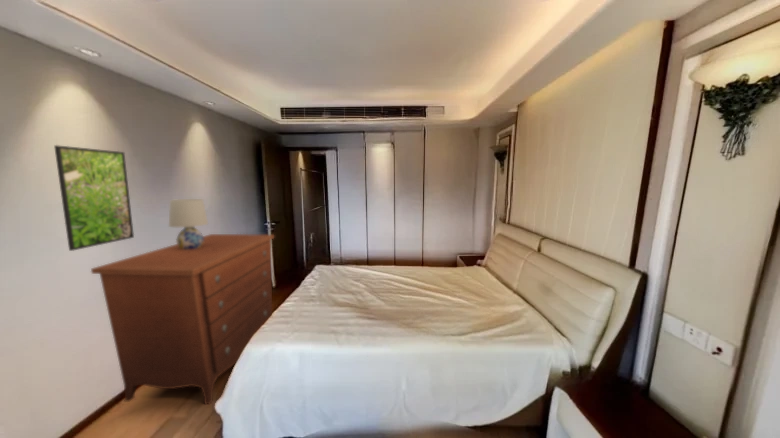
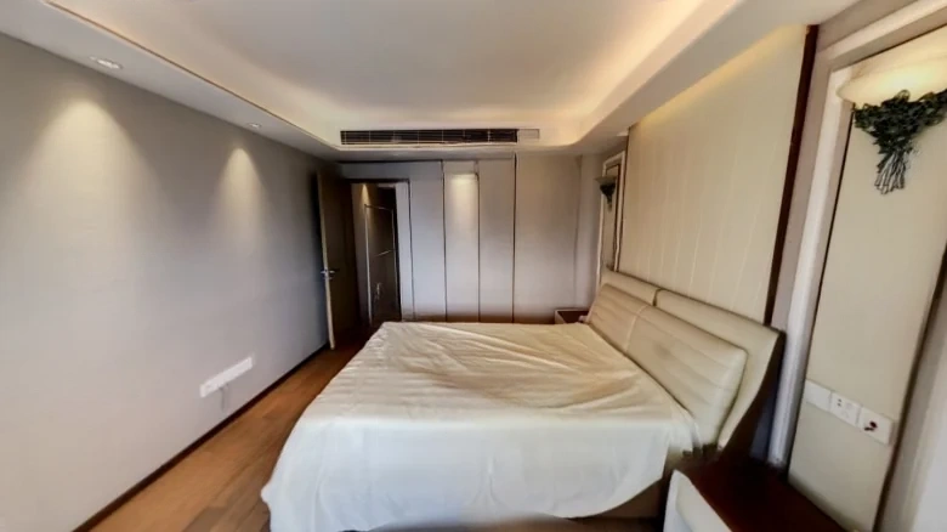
- table lamp [168,198,209,249]
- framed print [53,144,135,252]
- dresser [90,233,275,405]
